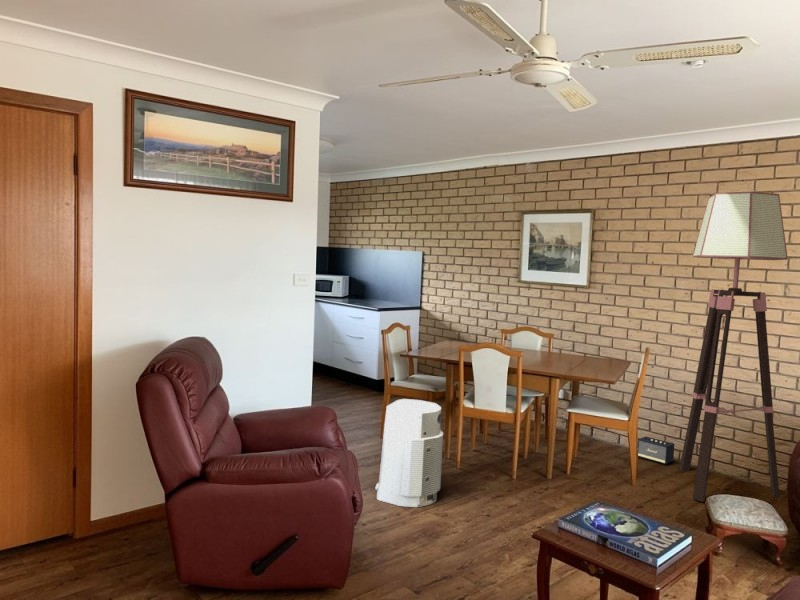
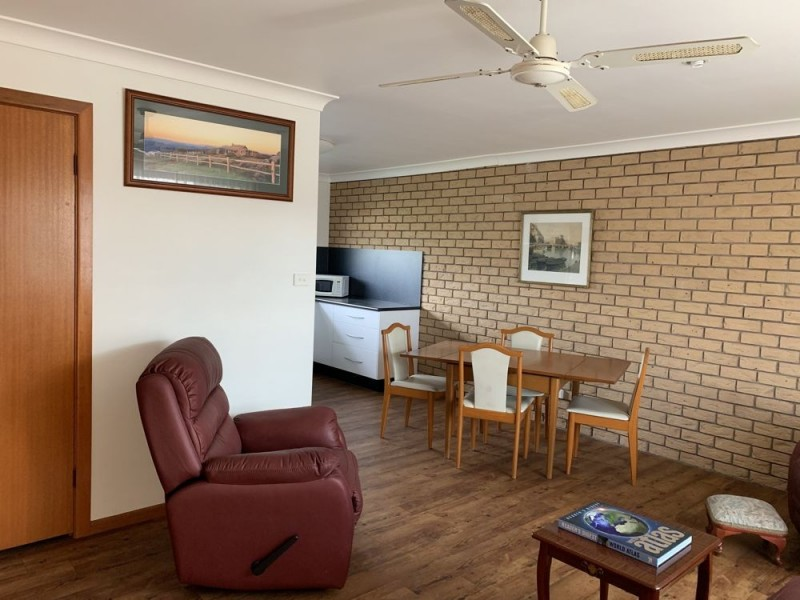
- speaker [637,436,675,466]
- floor lamp [678,191,789,503]
- air purifier [375,398,444,508]
